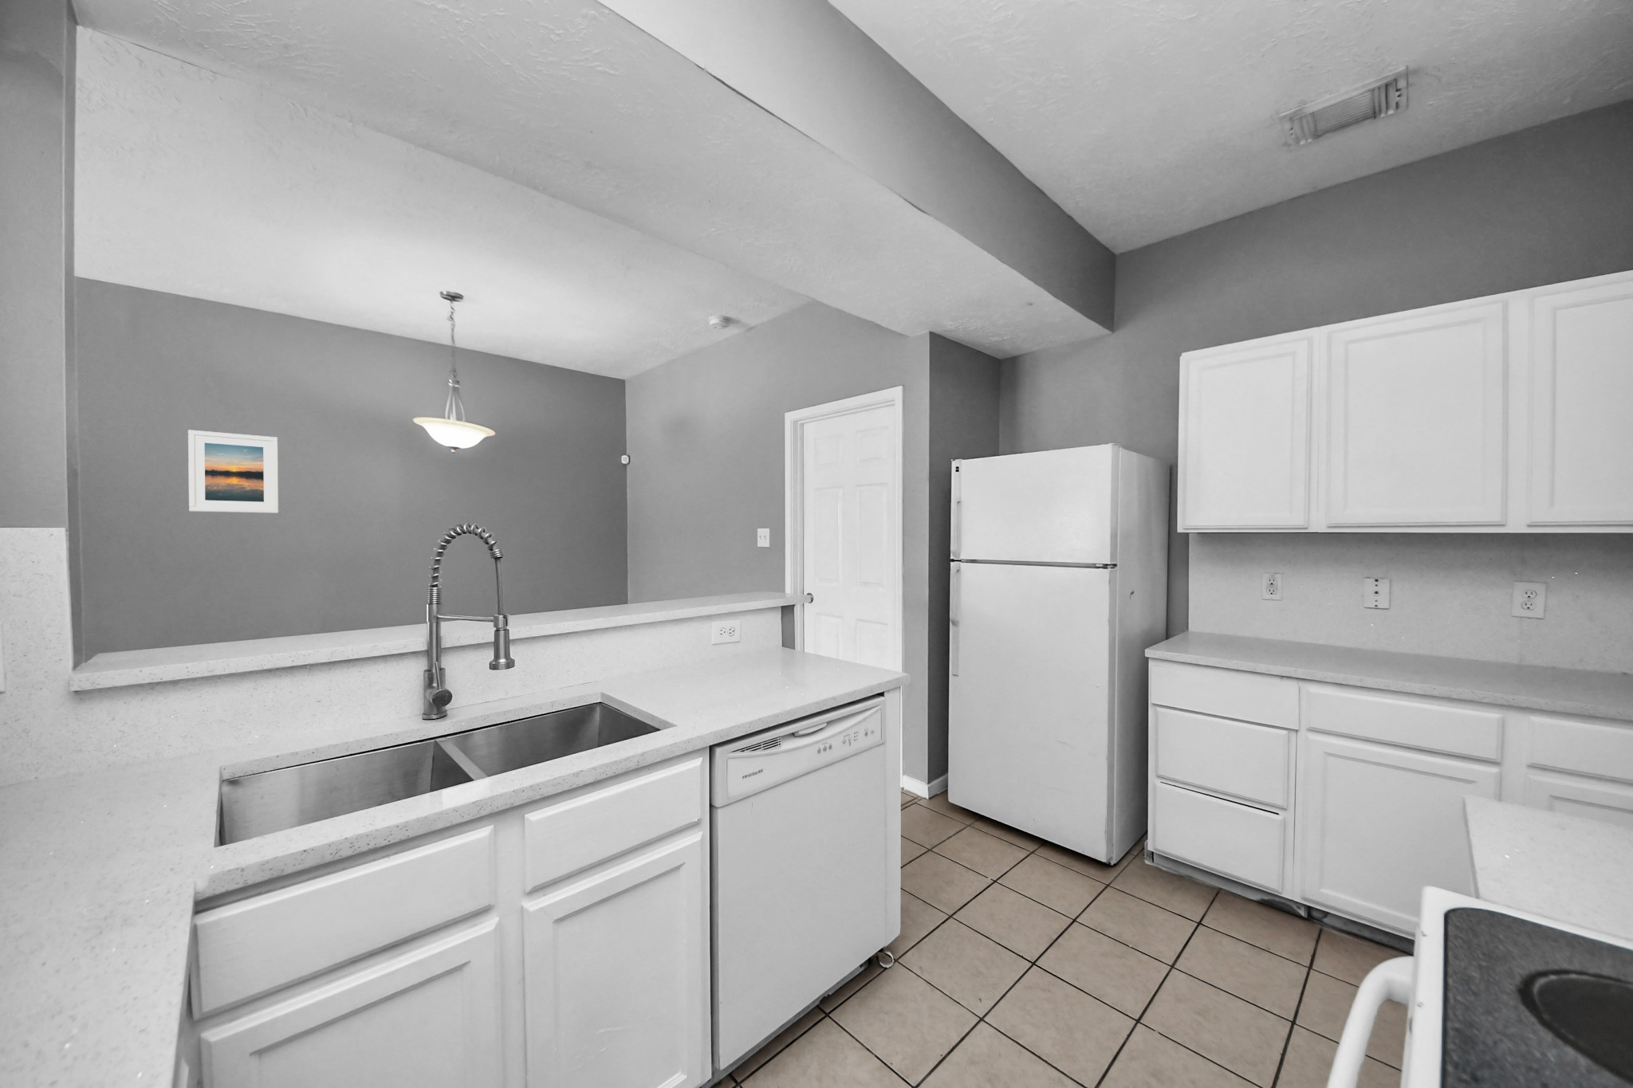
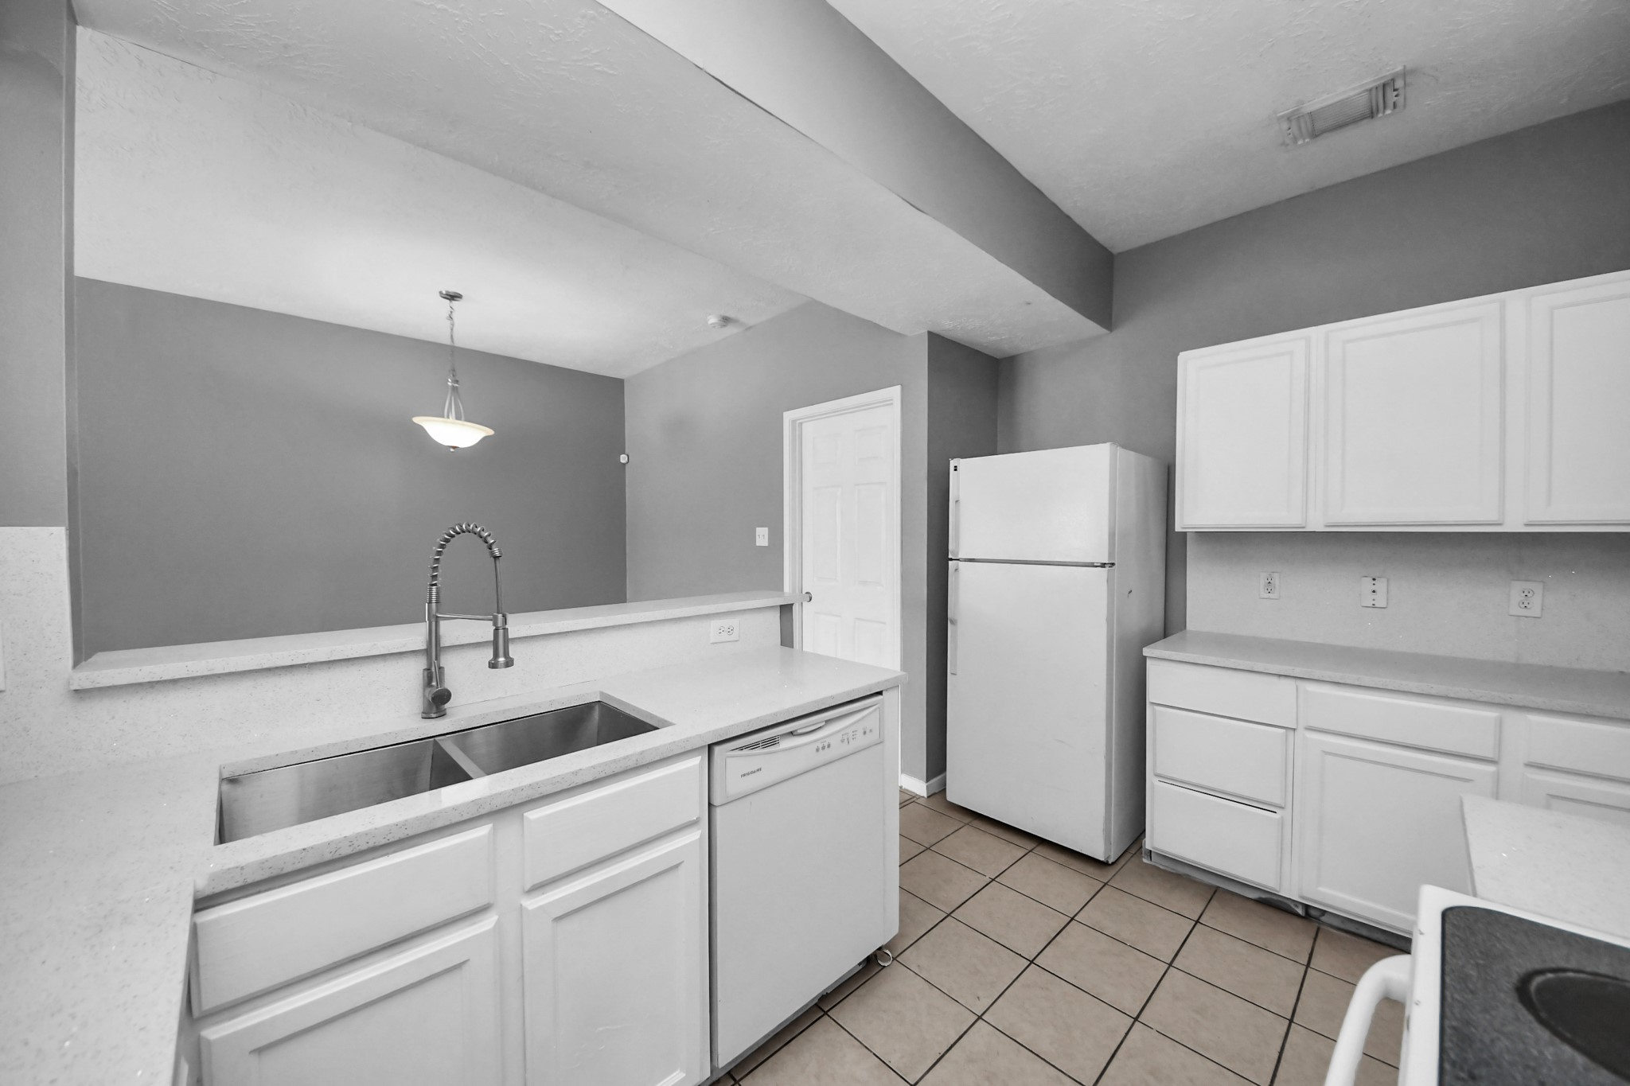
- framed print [187,430,279,514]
